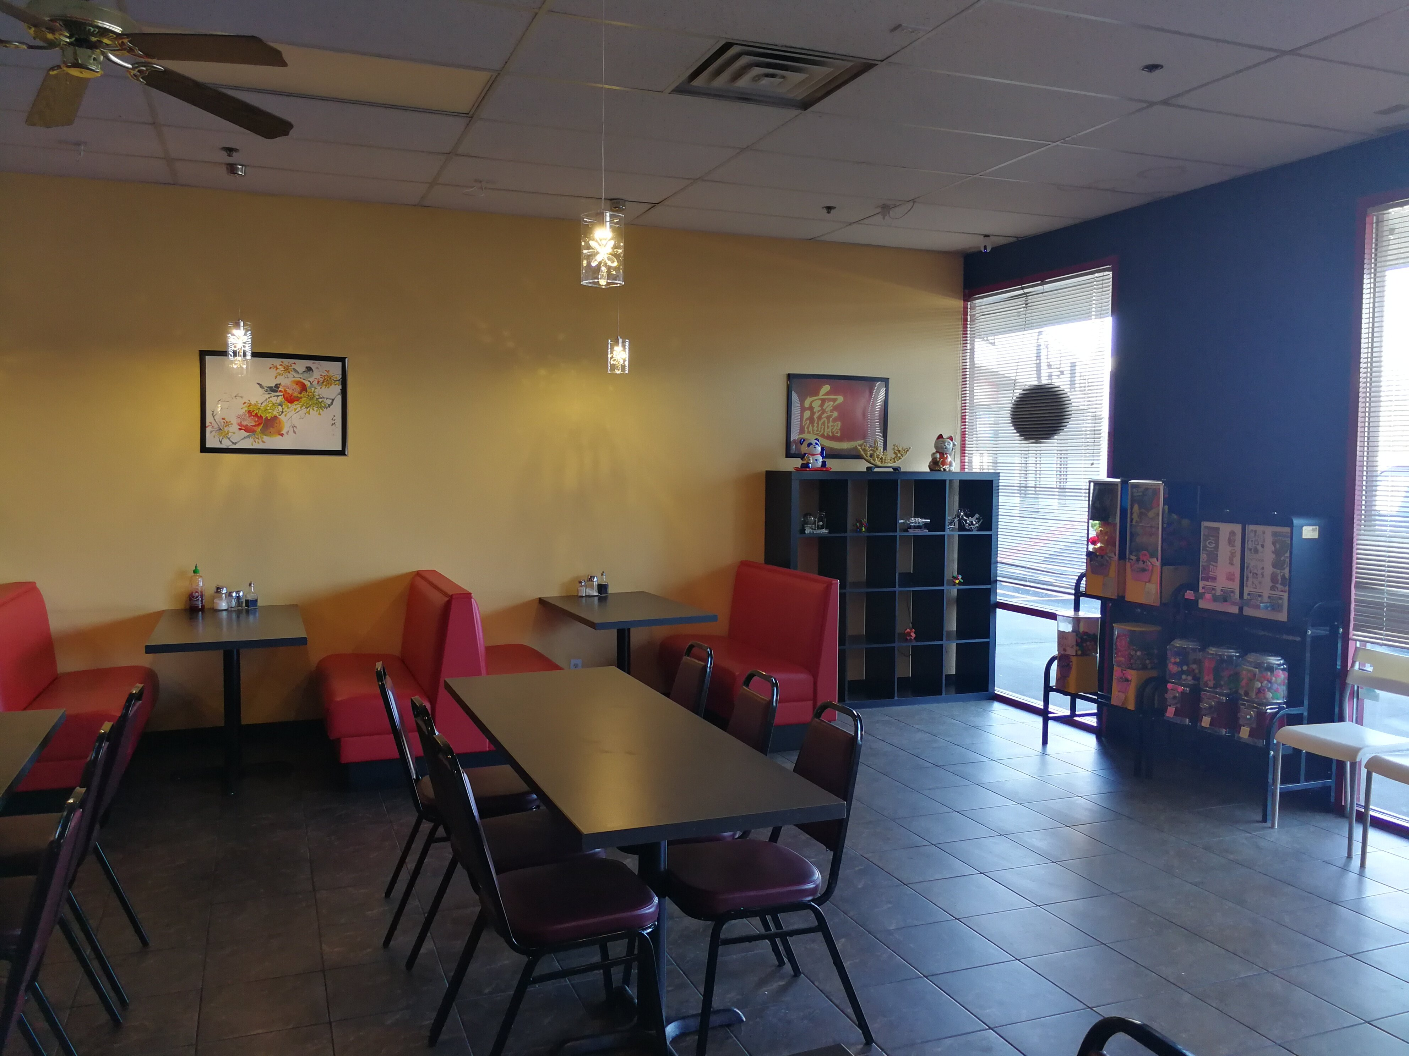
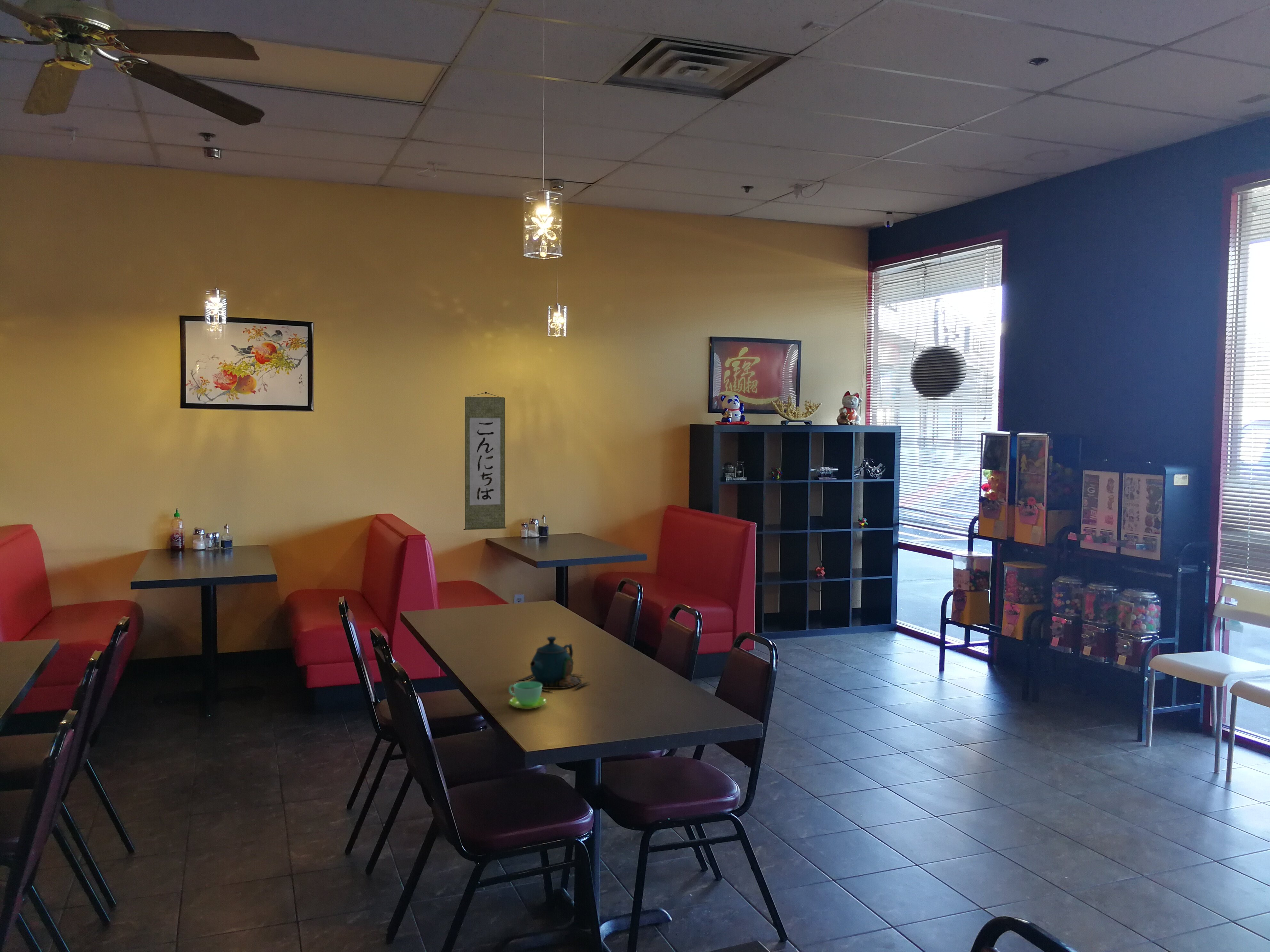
+ teapot [516,636,591,692]
+ cup [508,681,547,709]
+ wall scroll [463,392,507,530]
